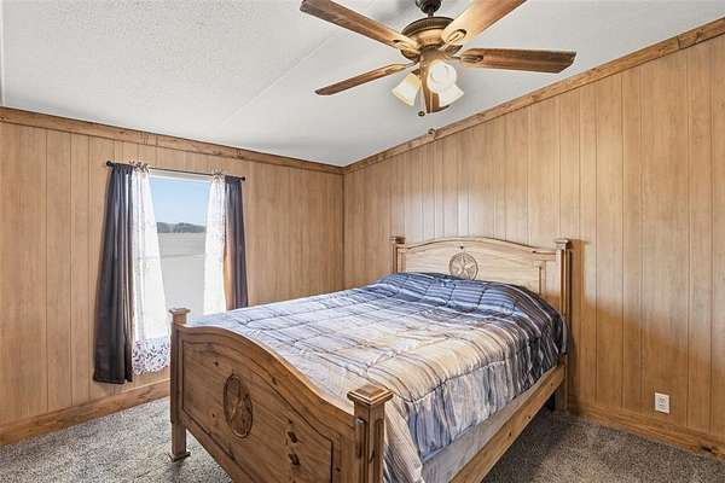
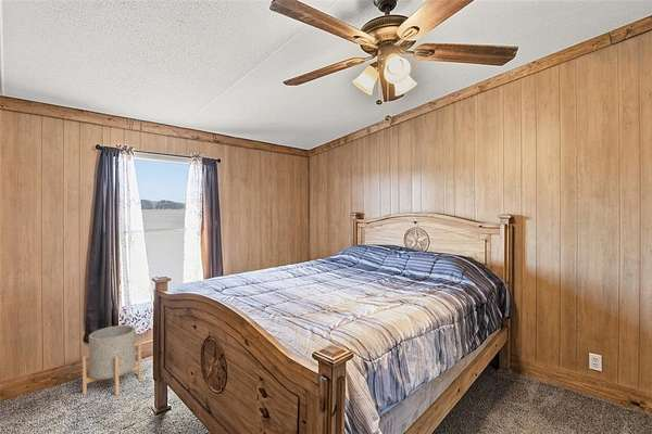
+ planter [82,324,142,397]
